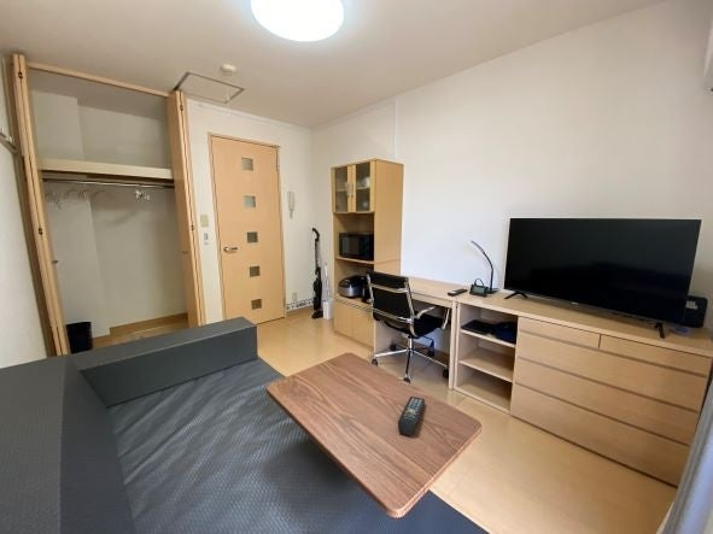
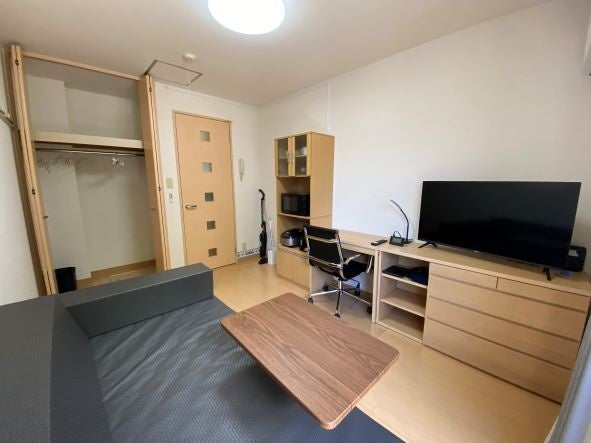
- remote control [397,395,426,436]
